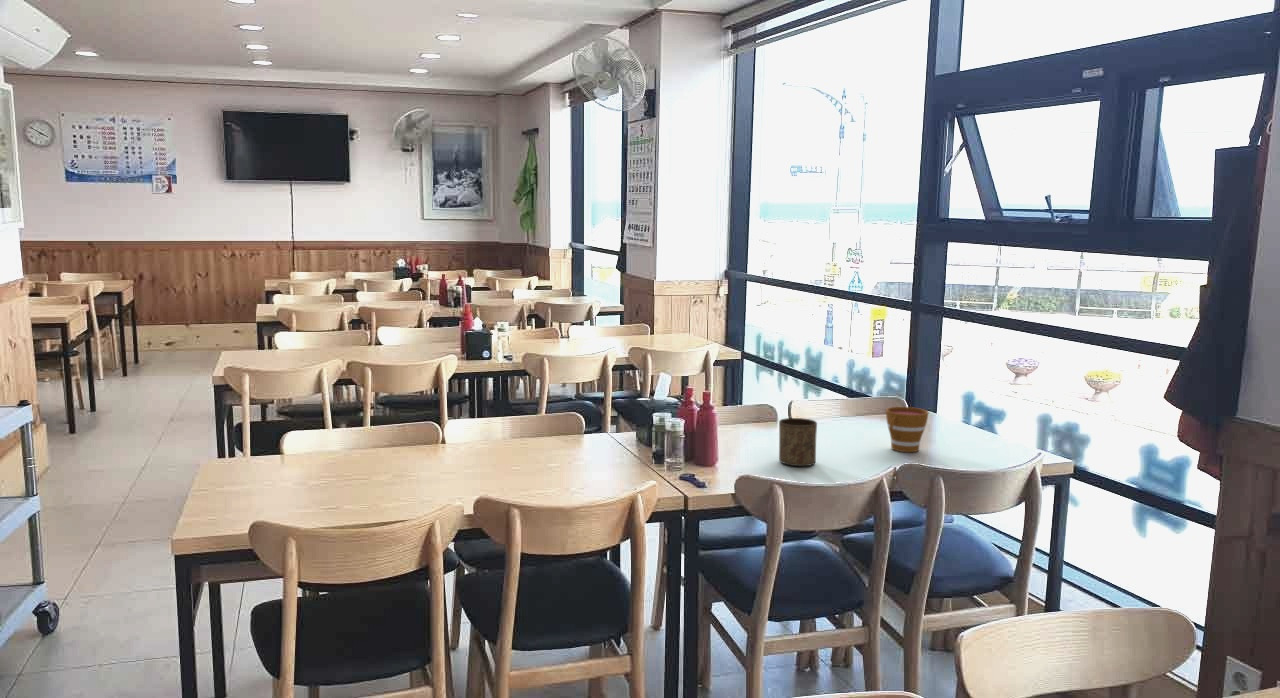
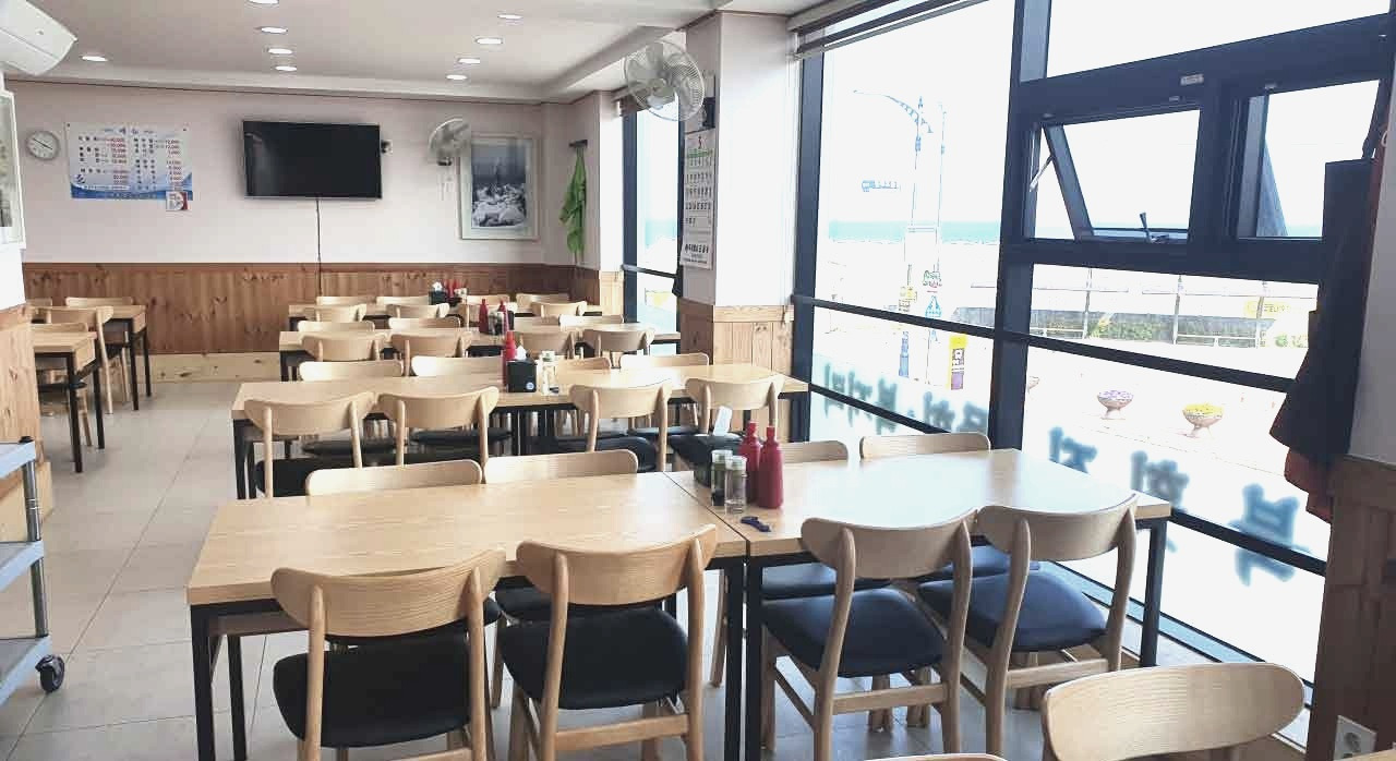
- cup [885,406,930,453]
- cup [778,417,818,467]
